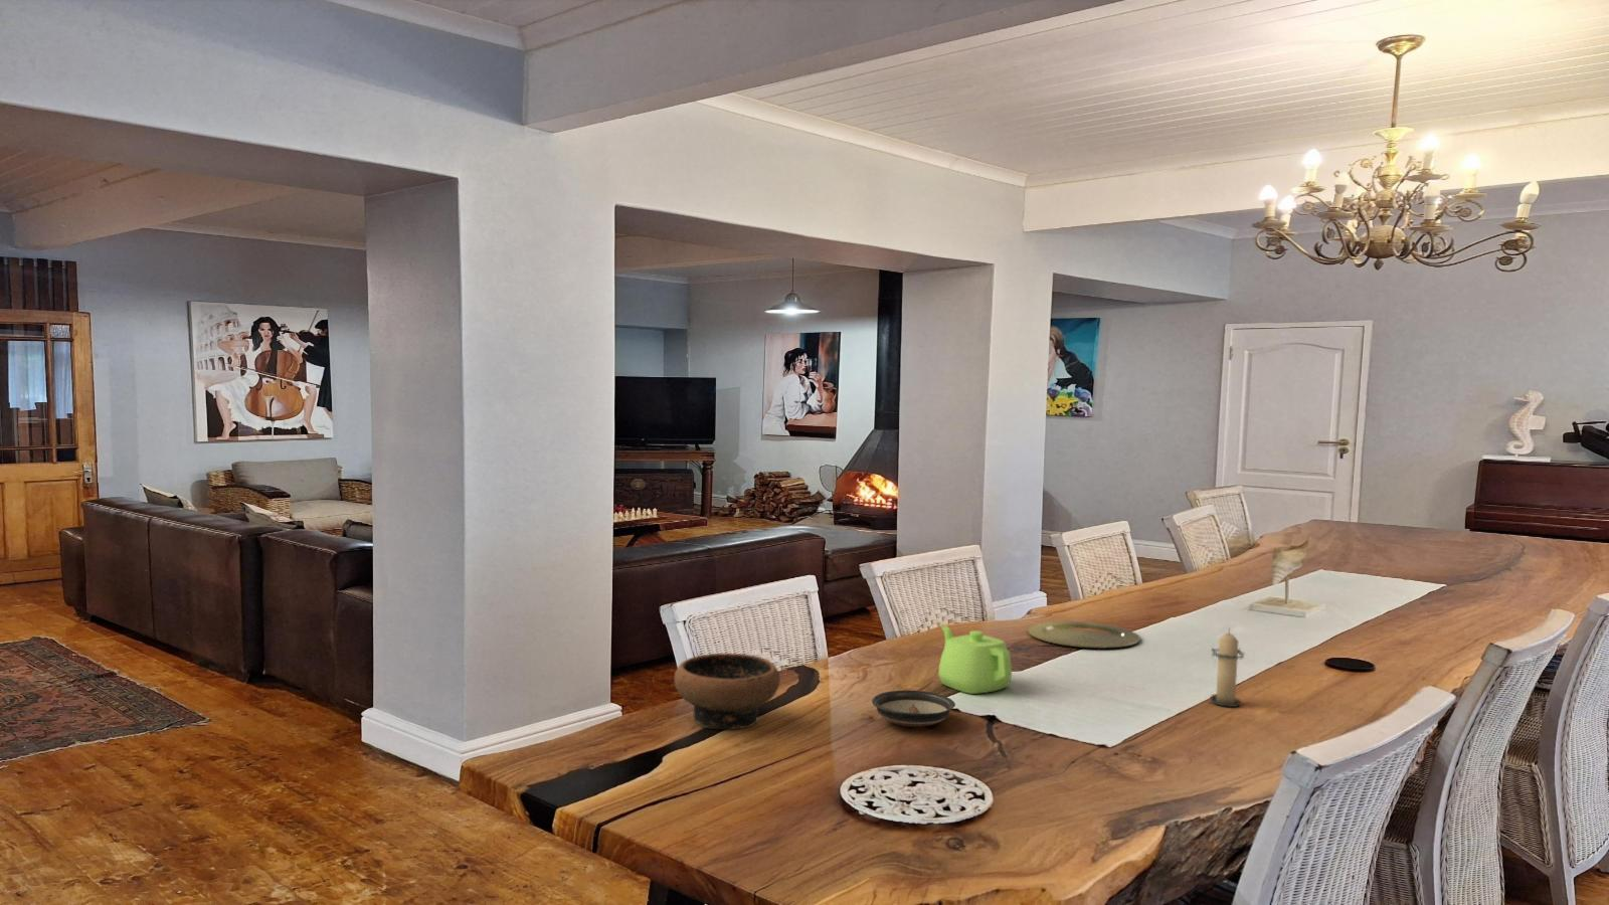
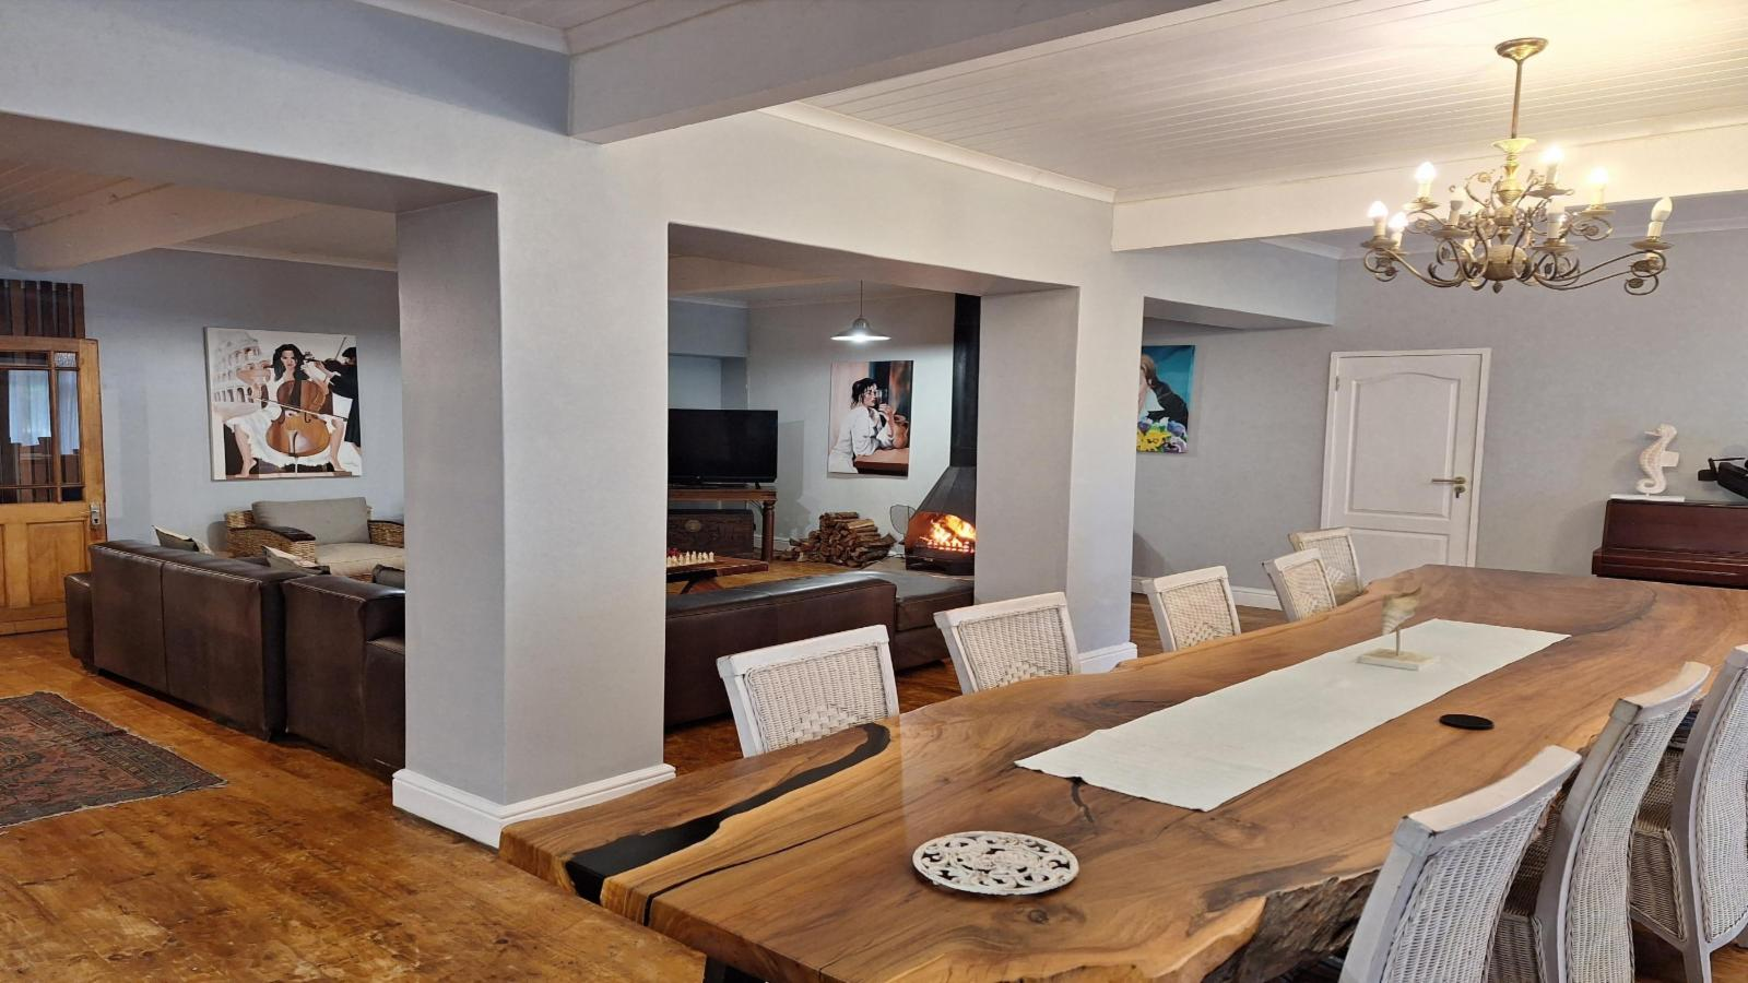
- bowl [673,653,781,730]
- plate [1028,620,1142,650]
- candle [1209,628,1245,708]
- teapot [937,623,1012,695]
- saucer [871,688,956,728]
